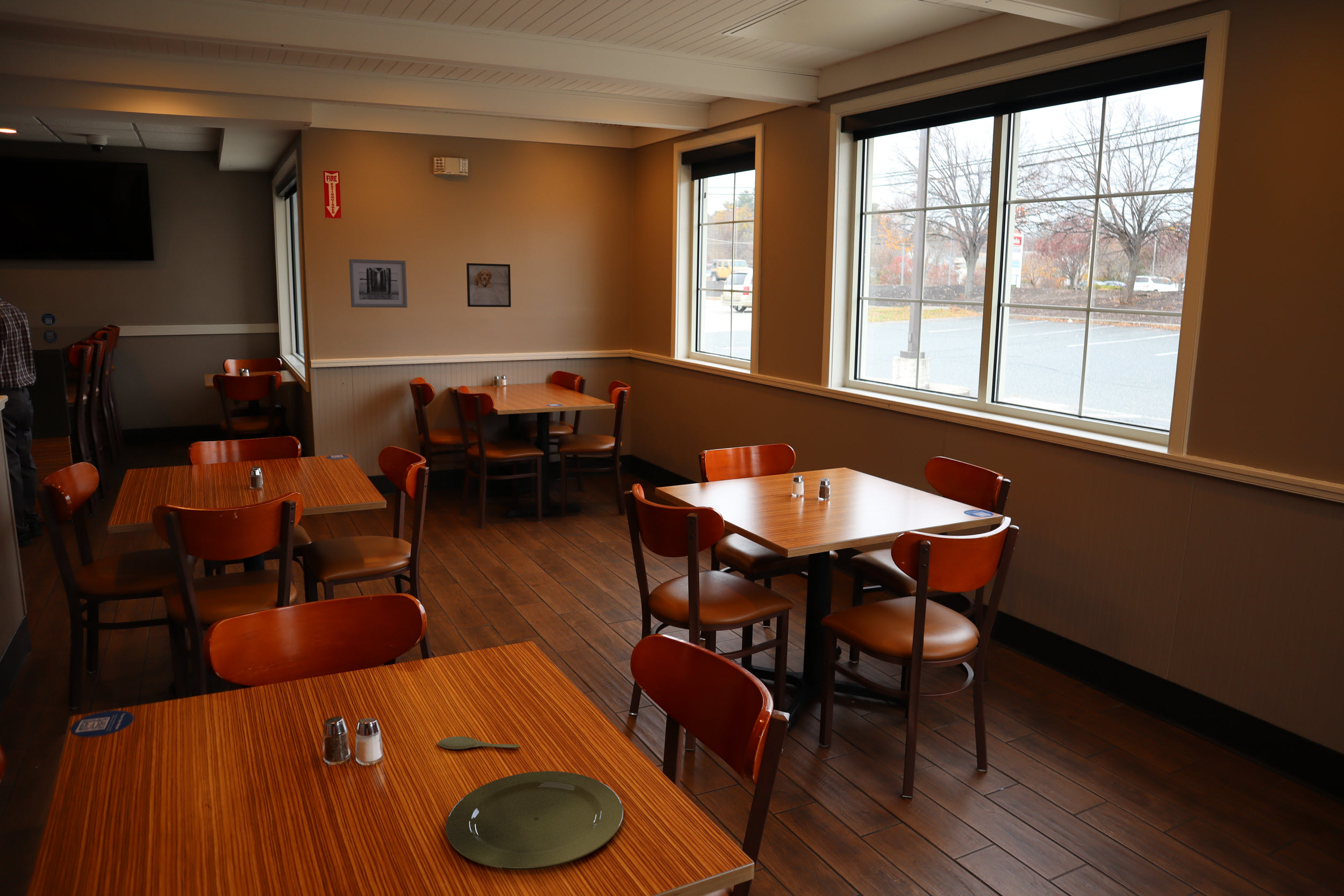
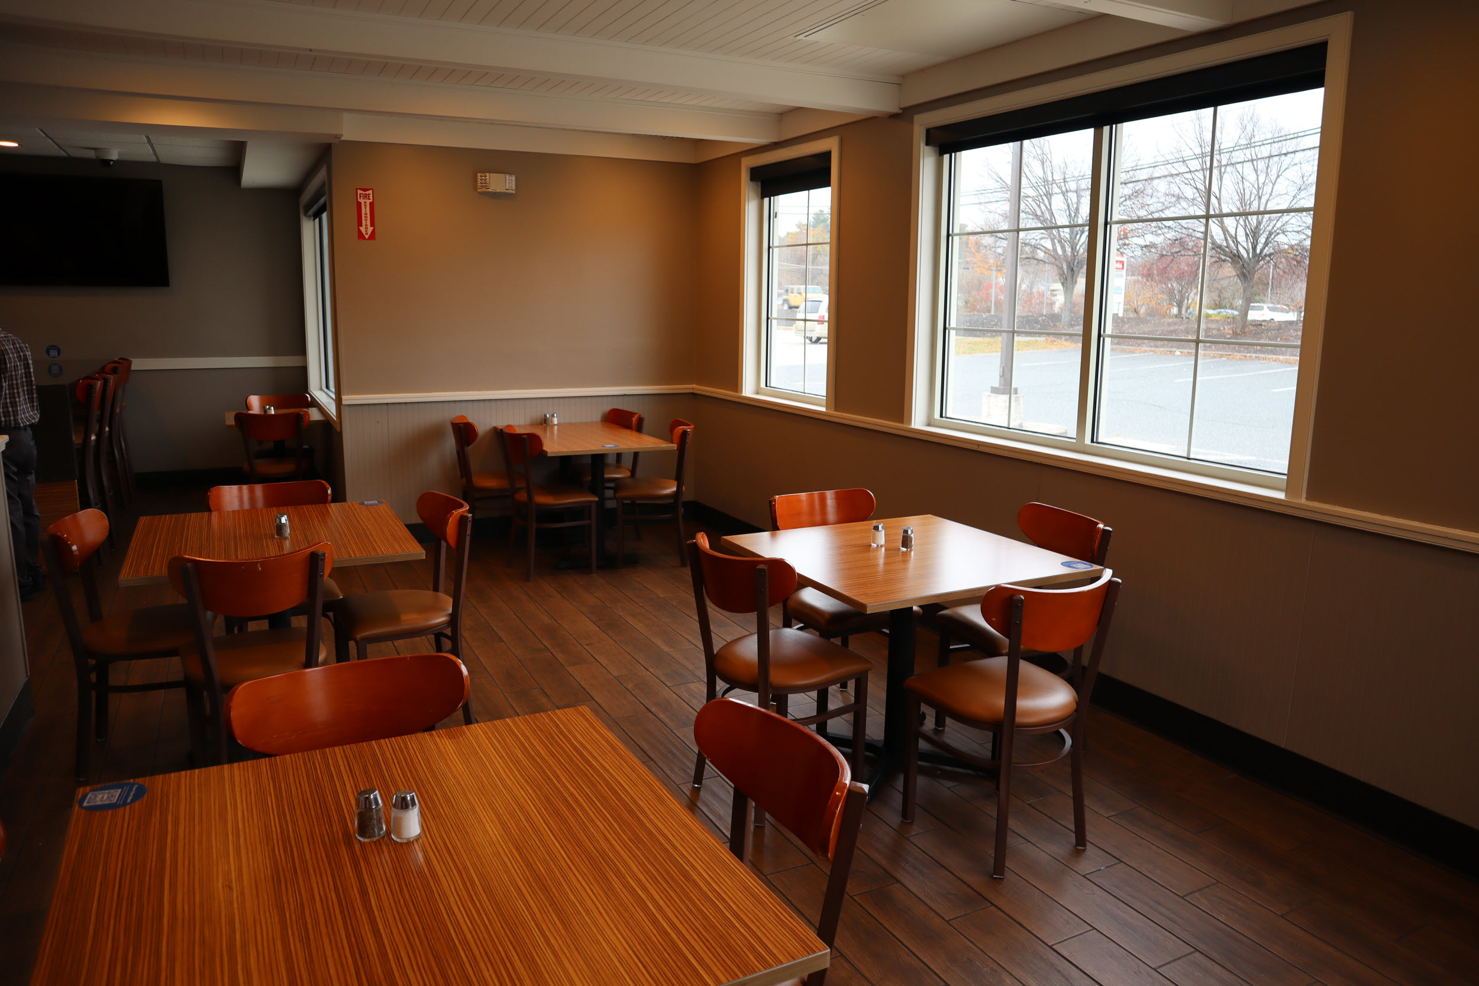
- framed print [466,263,511,307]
- spoon [438,736,521,750]
- plate [445,771,624,870]
- wall art [348,259,408,308]
